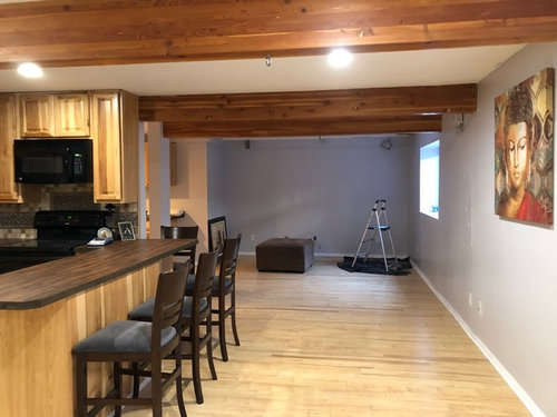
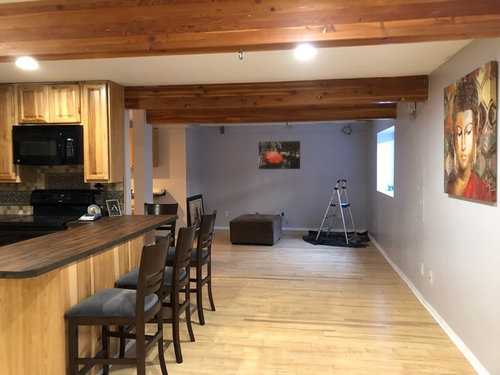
+ wall art [258,140,301,170]
